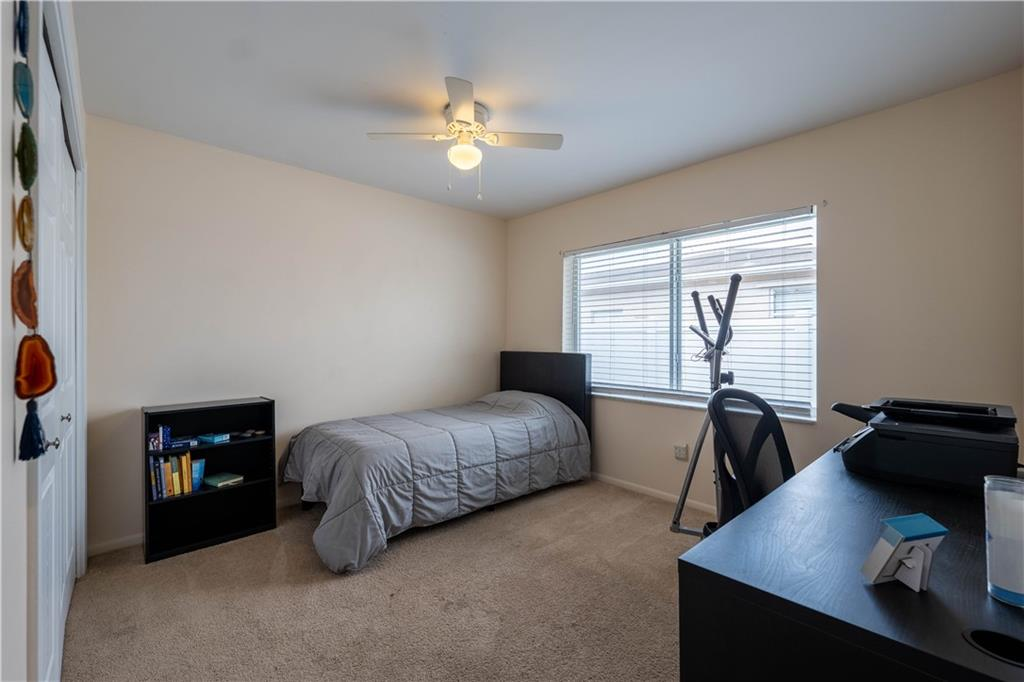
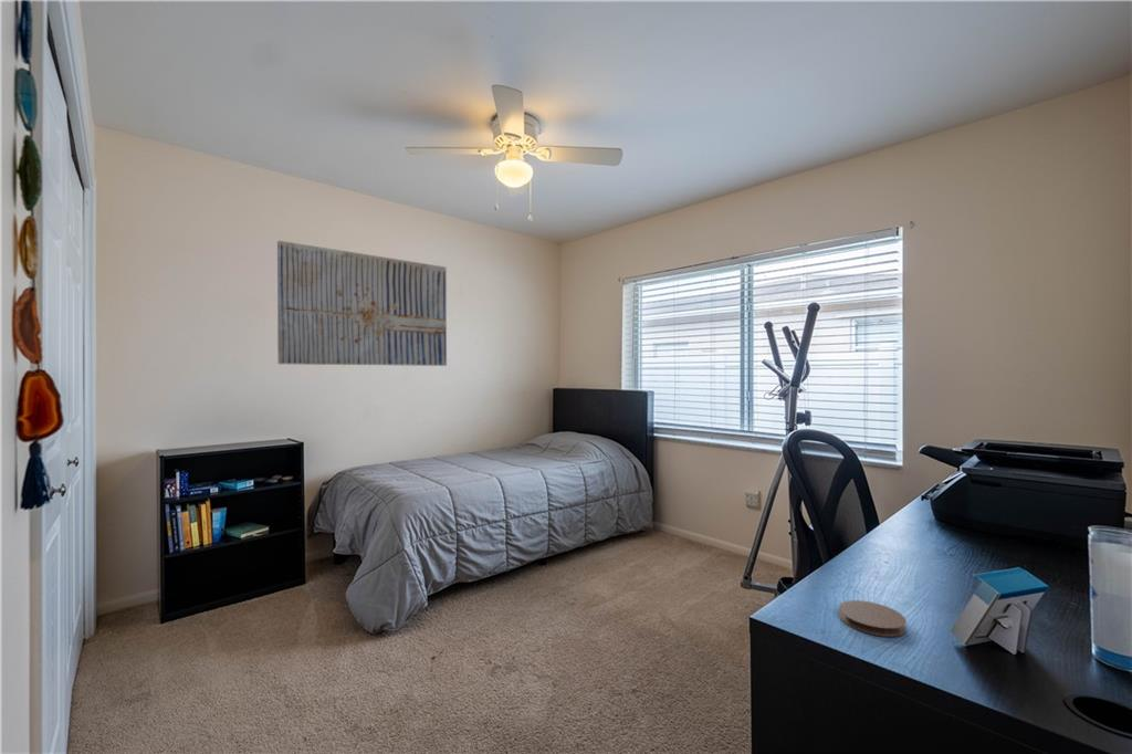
+ coaster [838,599,908,638]
+ wall art [276,240,448,367]
